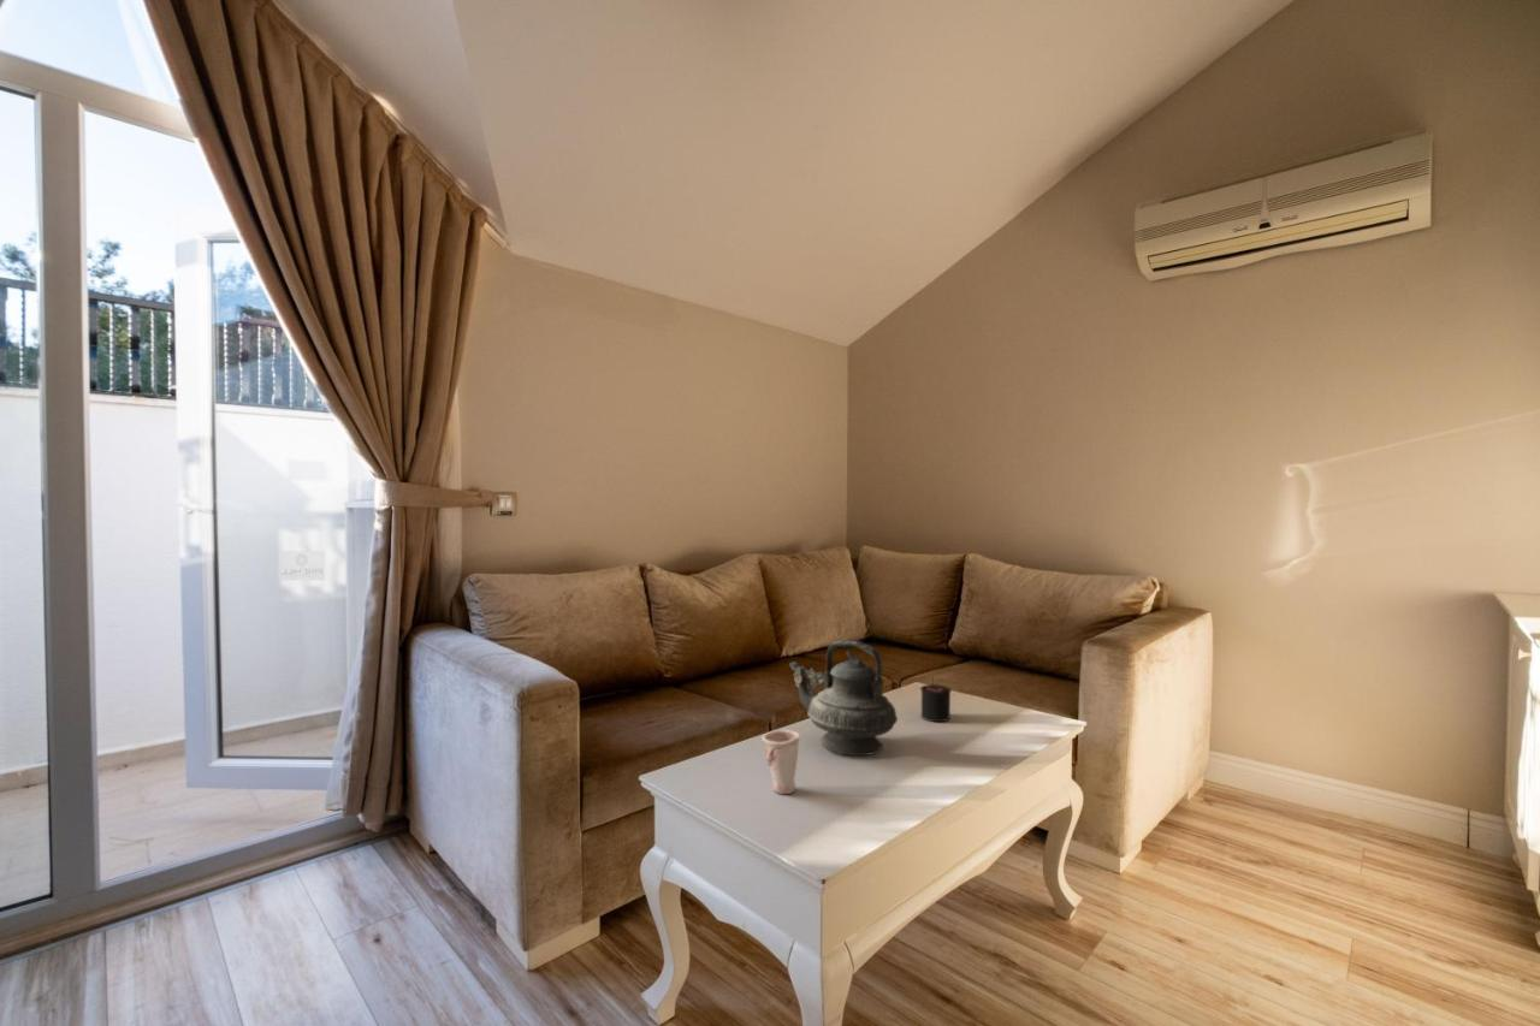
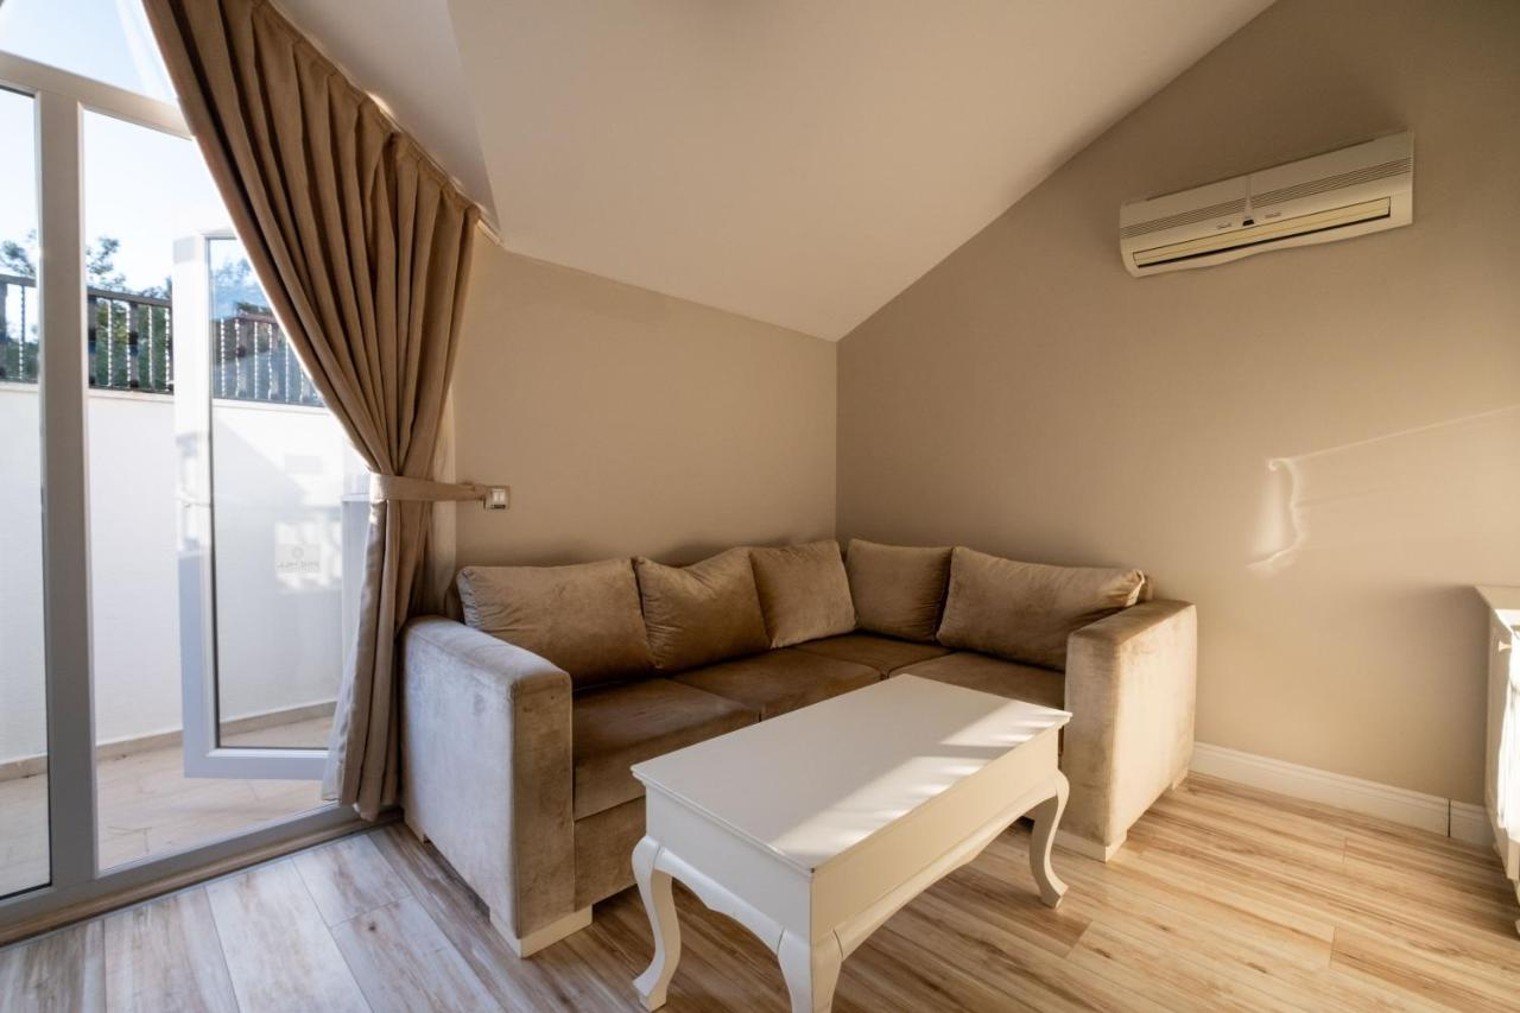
- cup [760,729,801,795]
- teapot [788,636,899,757]
- candle [919,676,953,723]
